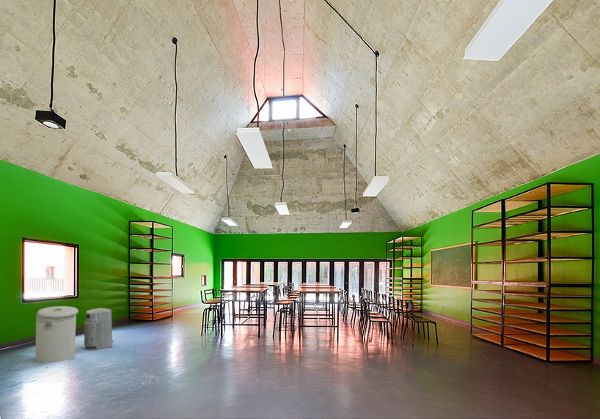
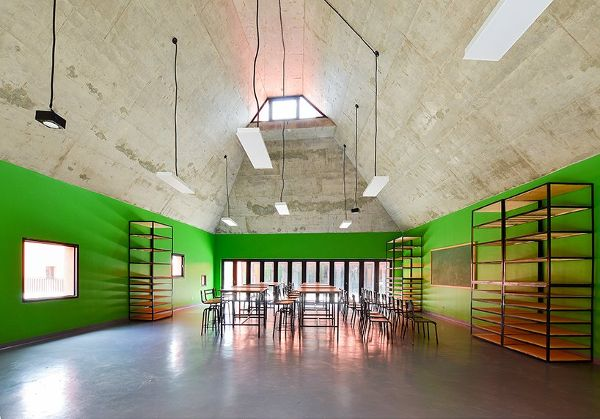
- can [35,305,80,363]
- air purifier [83,307,114,351]
